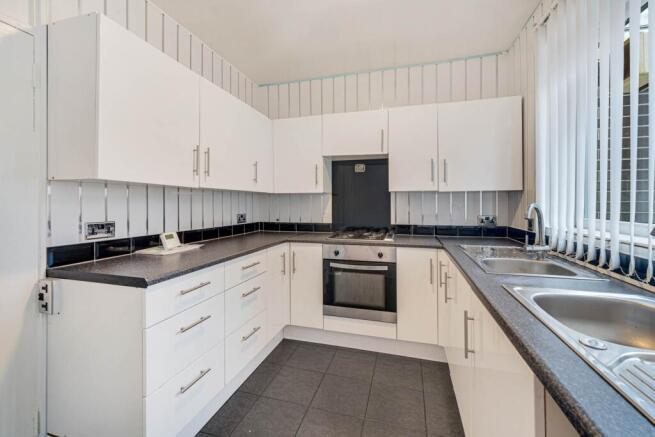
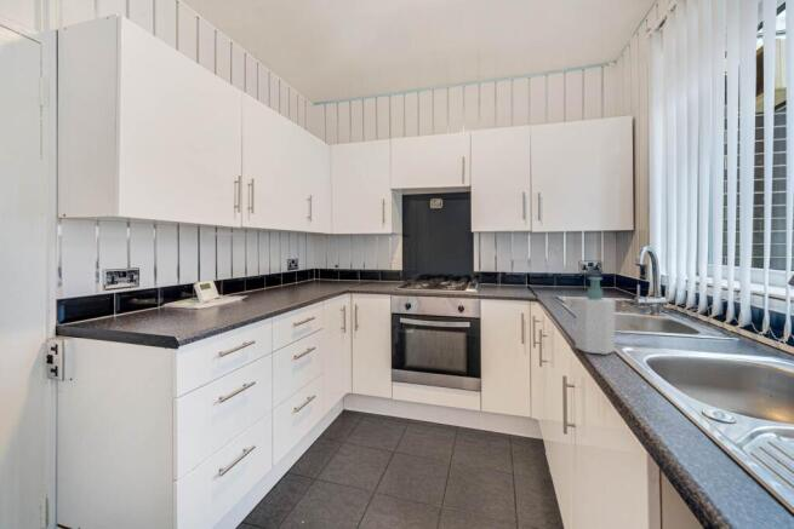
+ soap bottle [575,276,617,356]
